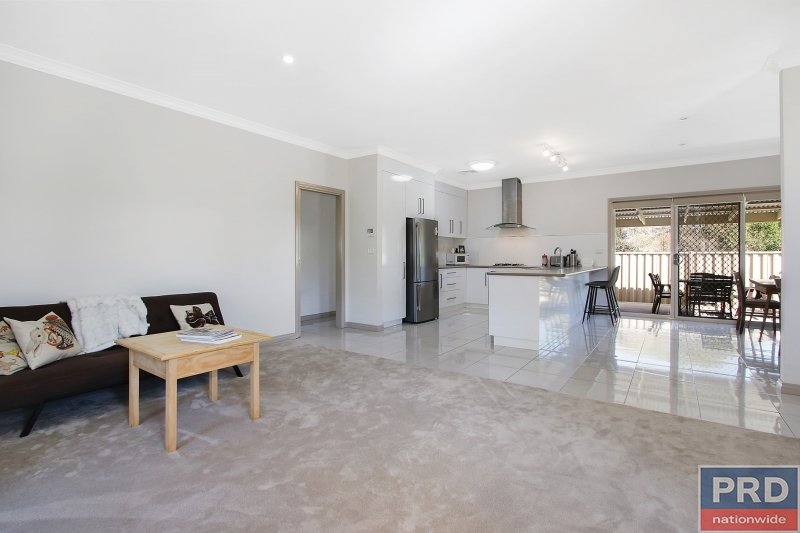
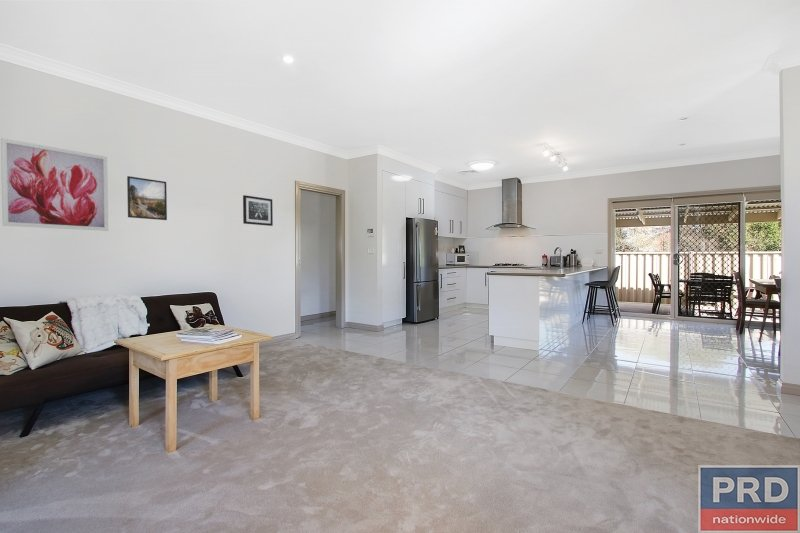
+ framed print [126,175,168,221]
+ wall art [0,137,109,232]
+ wall art [242,194,274,227]
